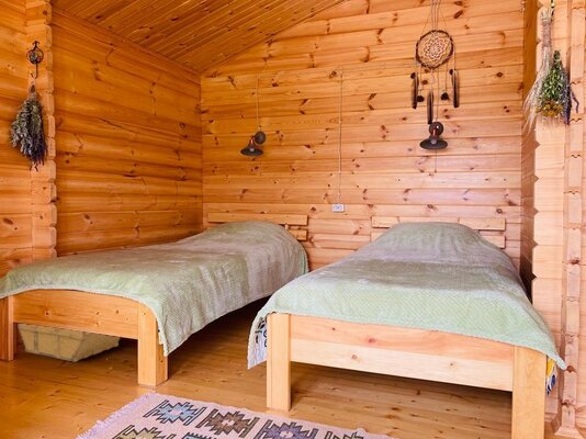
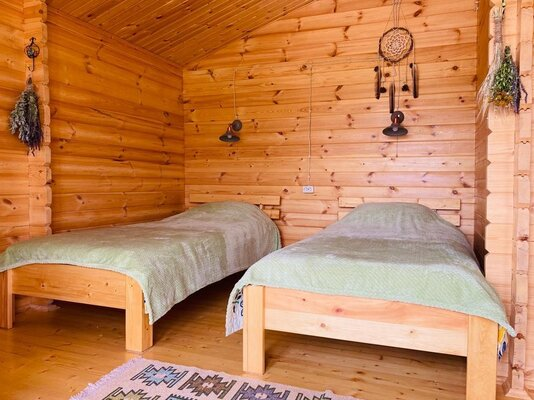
- storage bin [16,323,121,363]
